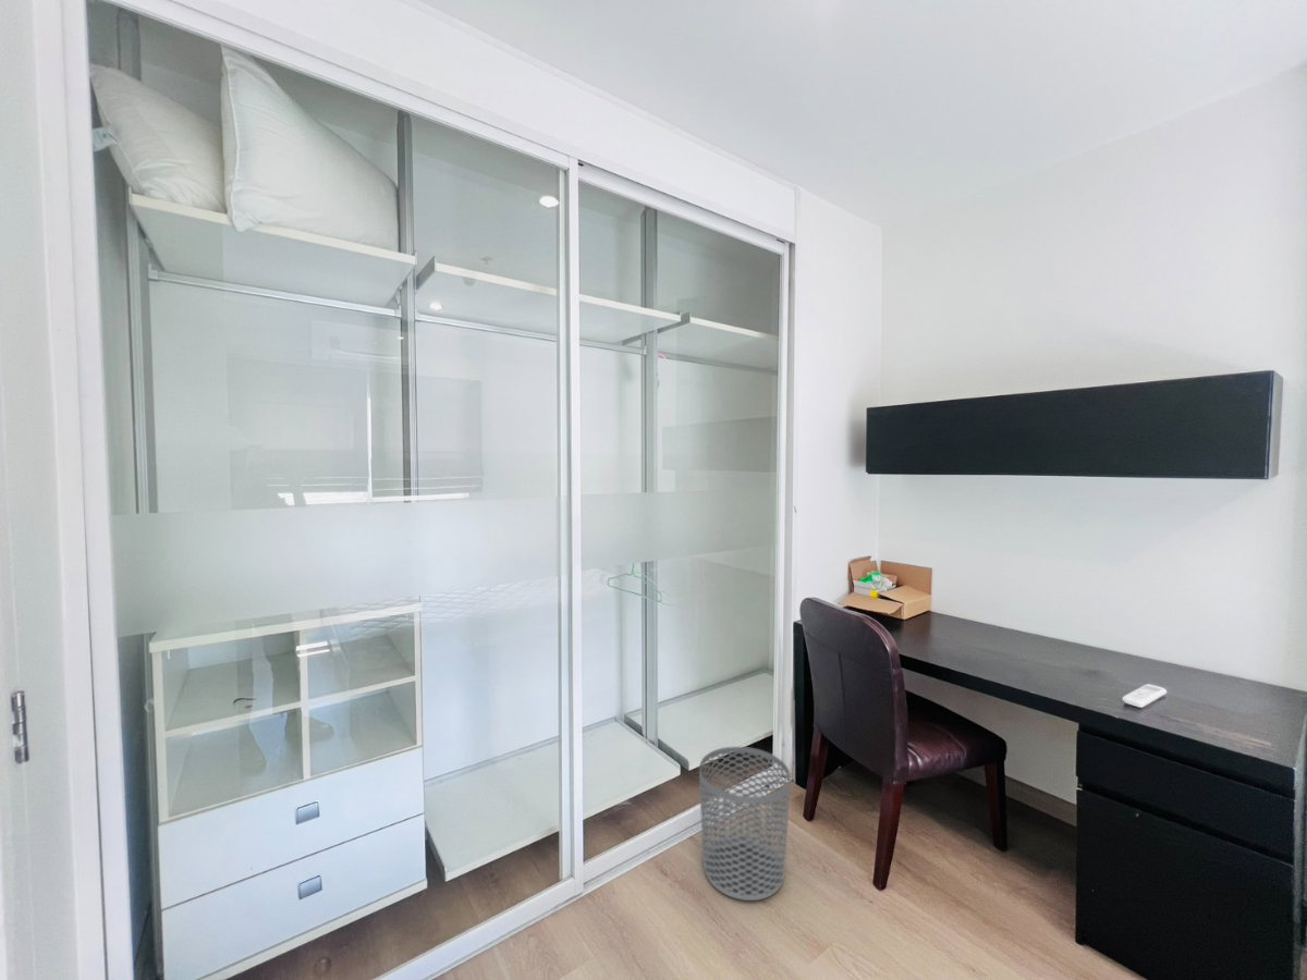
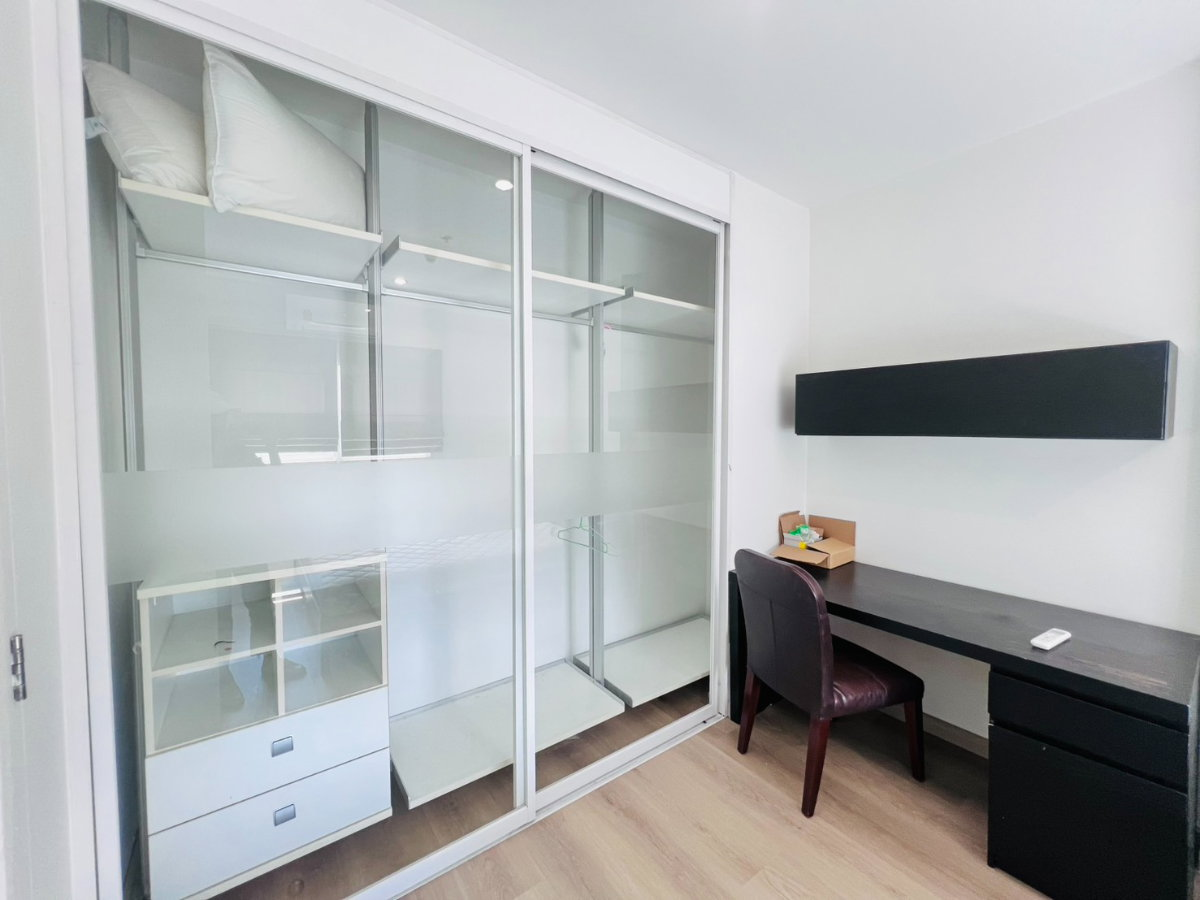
- waste bin [698,746,792,902]
